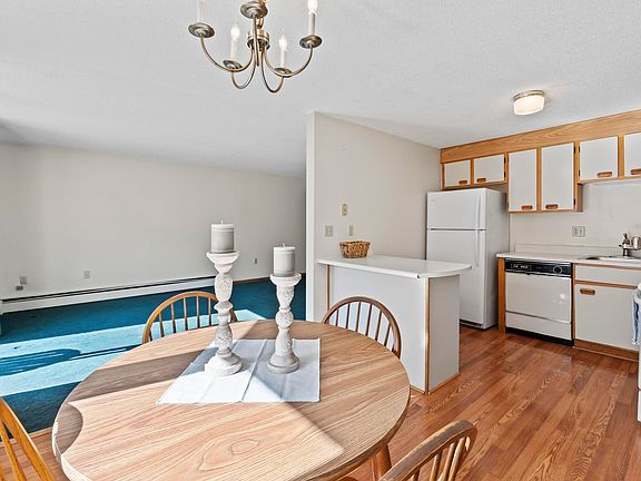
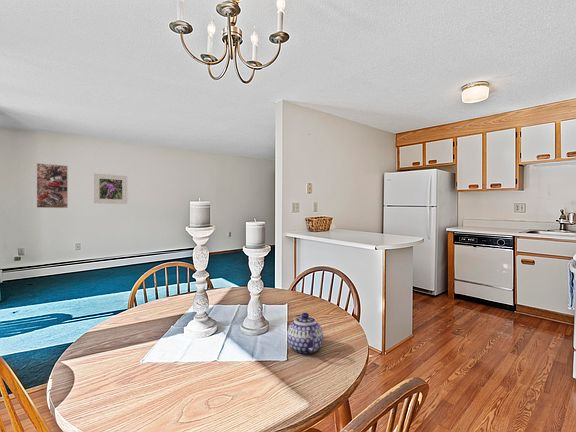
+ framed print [36,162,69,209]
+ teapot [286,311,324,355]
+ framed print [93,172,128,205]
